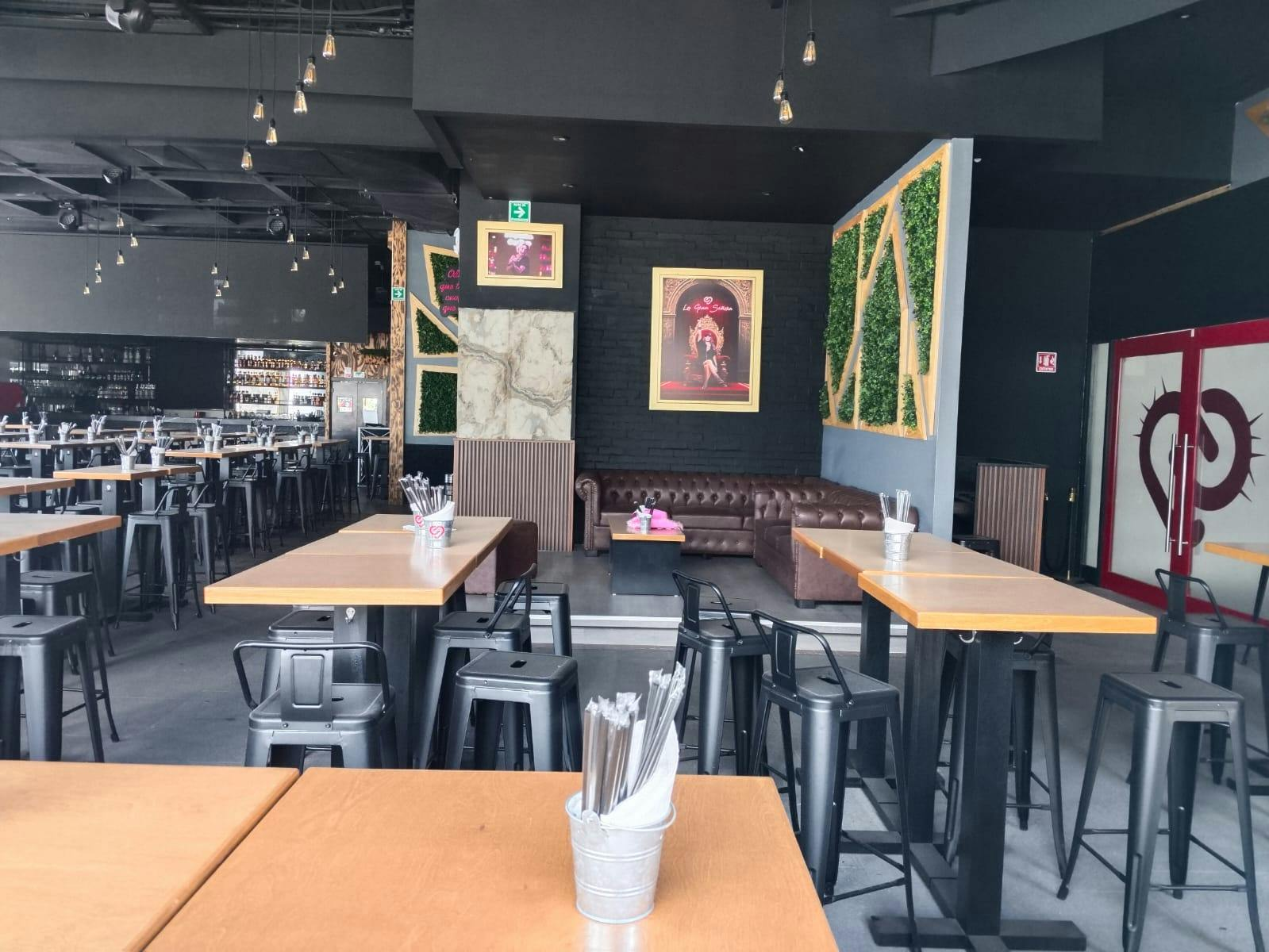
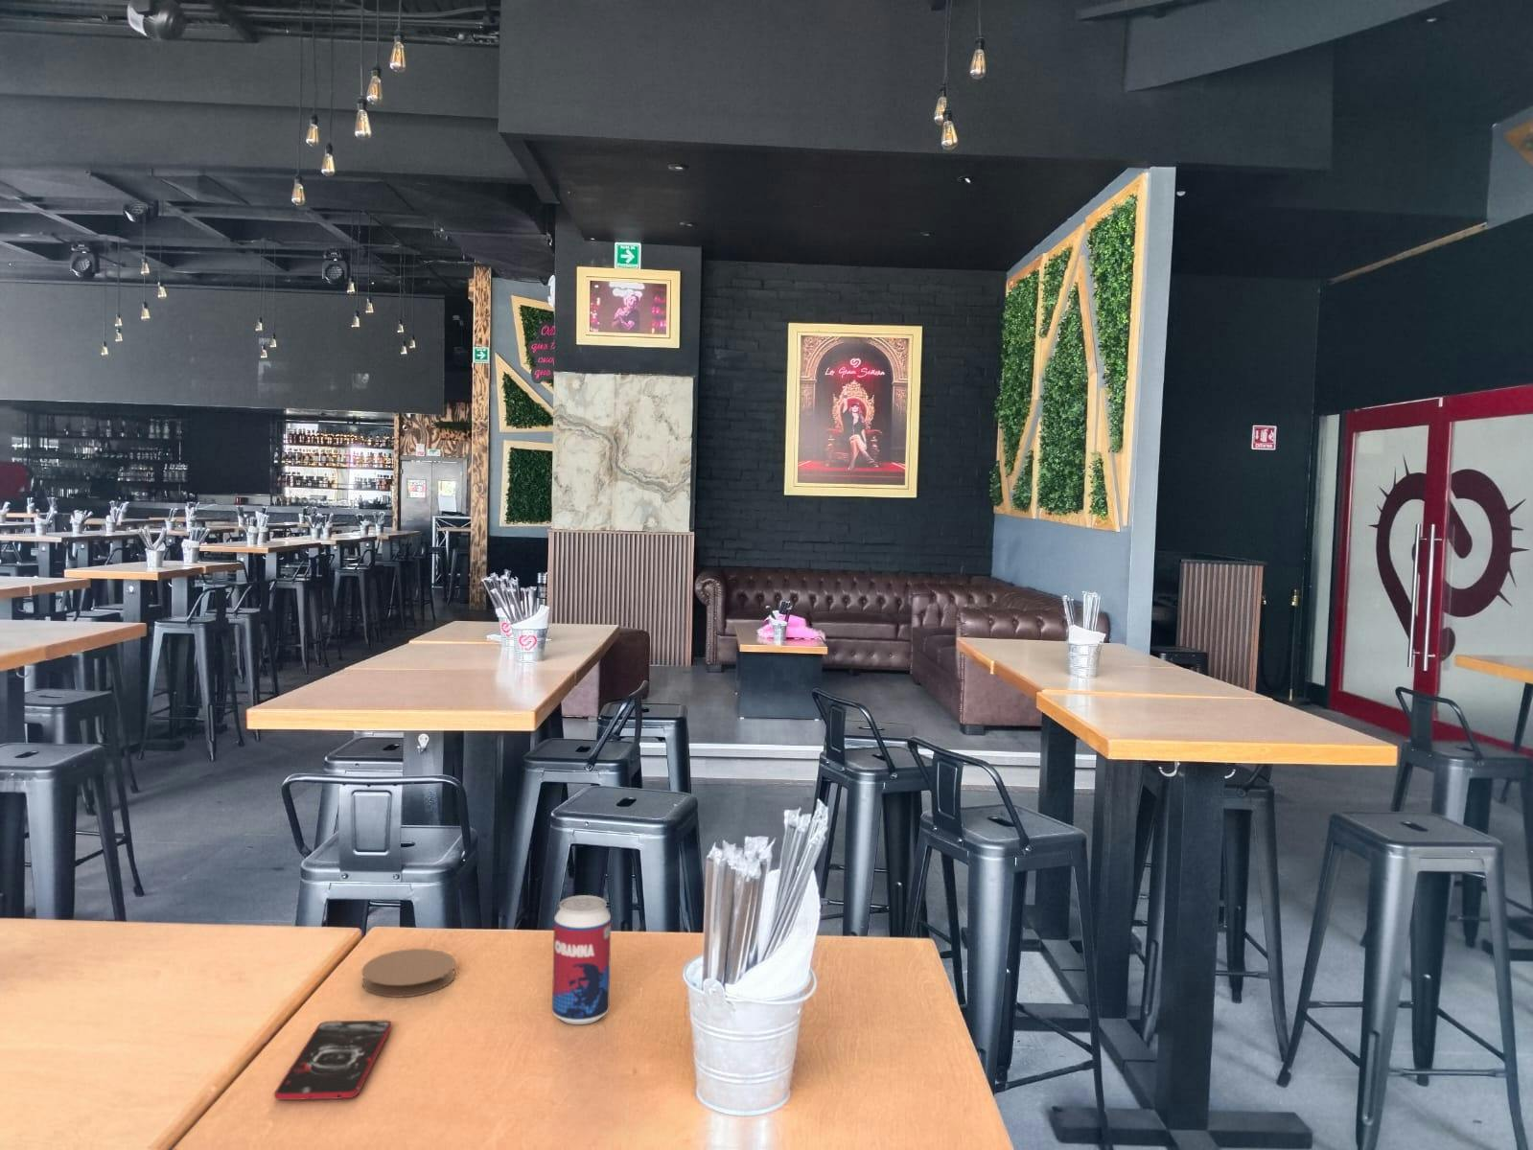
+ beverage can [551,894,612,1026]
+ coaster [361,948,457,999]
+ smartphone [273,1020,393,1102]
